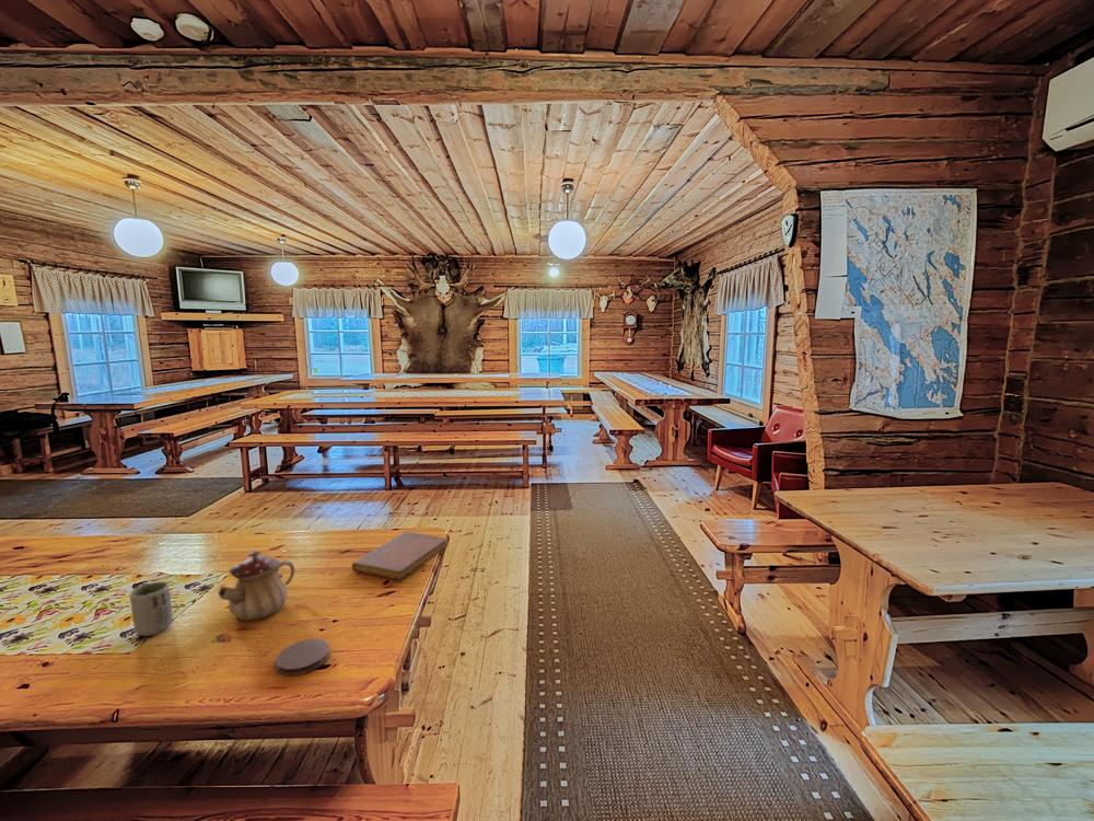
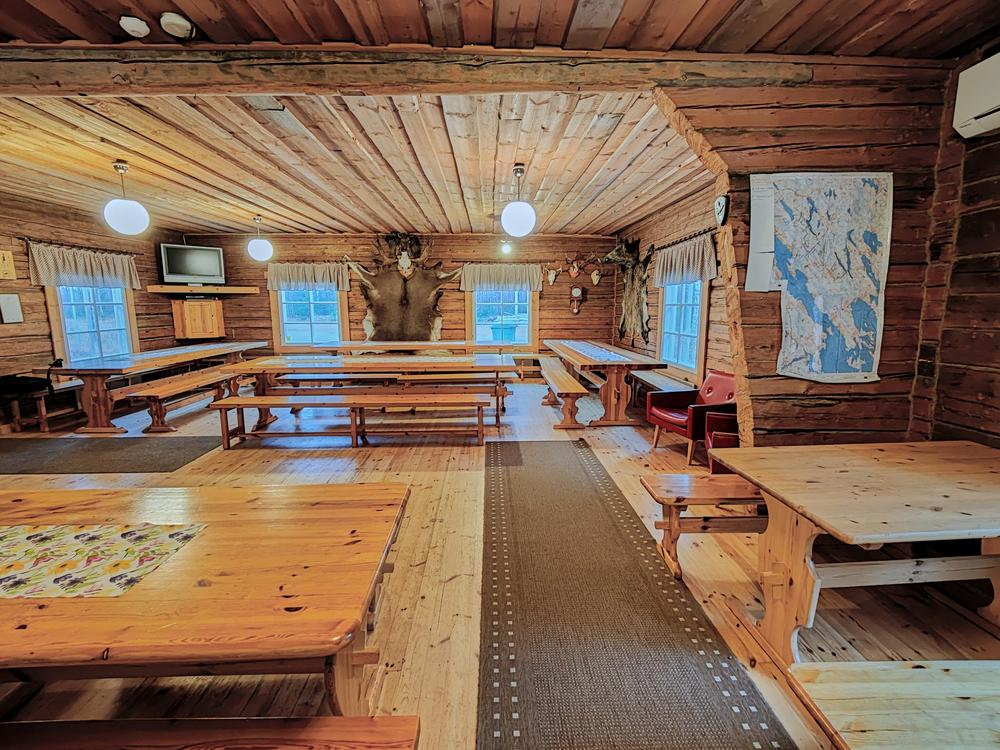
- notebook [351,531,450,581]
- coaster [275,638,330,677]
- cup [128,580,174,637]
- teapot [217,550,295,622]
